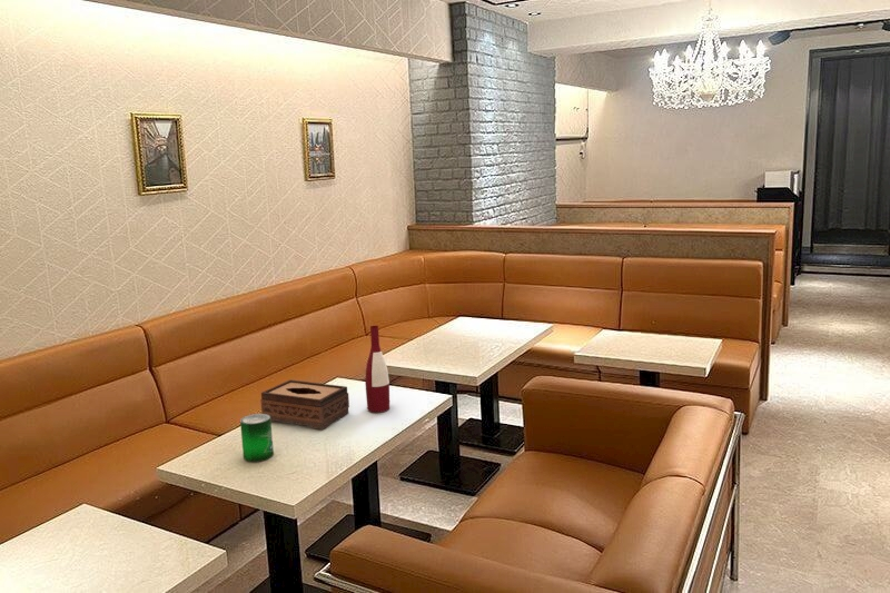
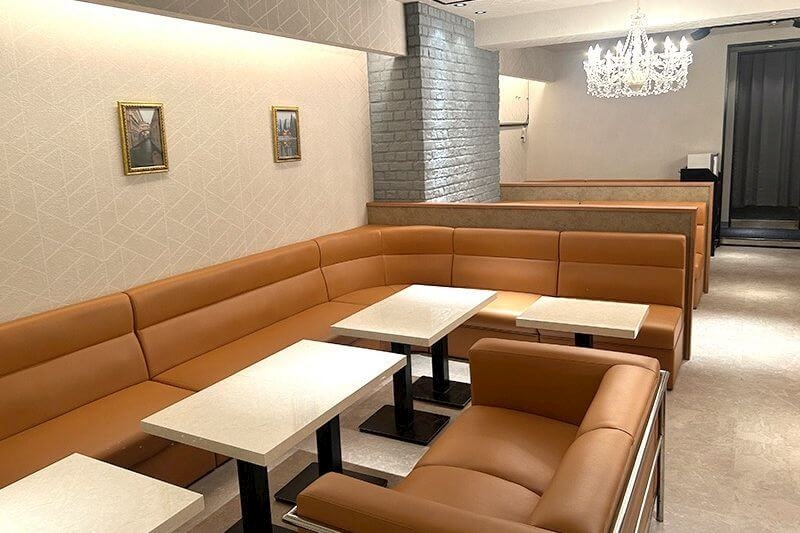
- tissue box [259,378,350,431]
- alcohol [364,325,390,414]
- beverage can [239,413,275,463]
